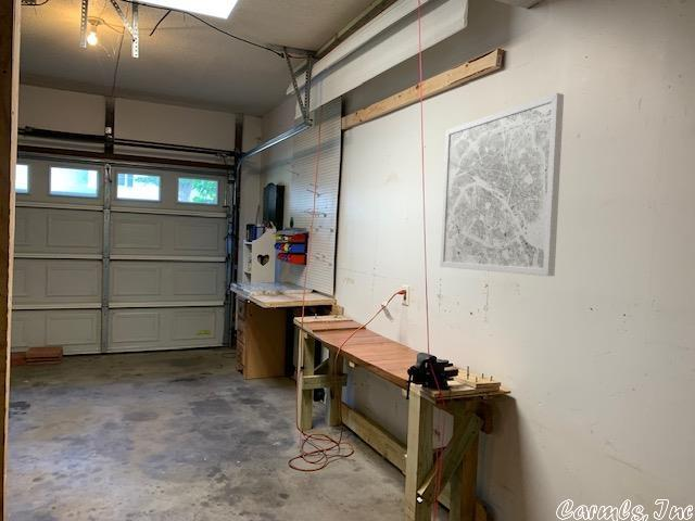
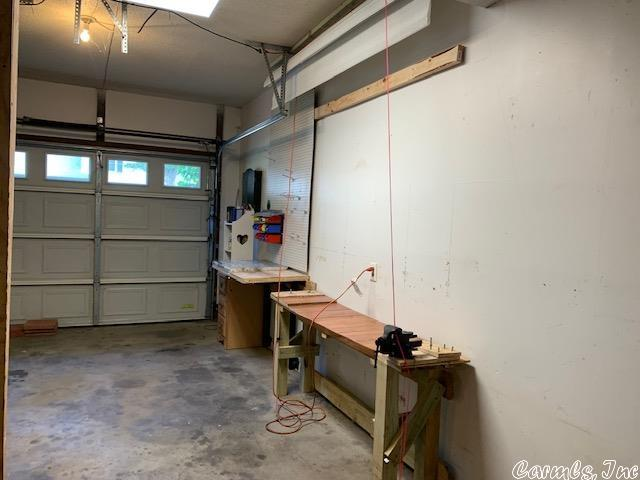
- wall art [439,92,565,277]
